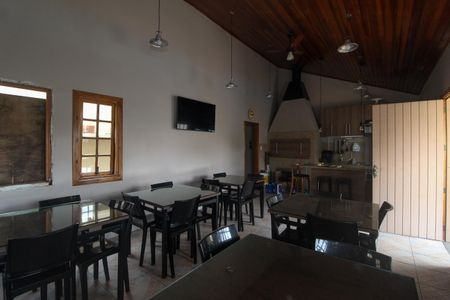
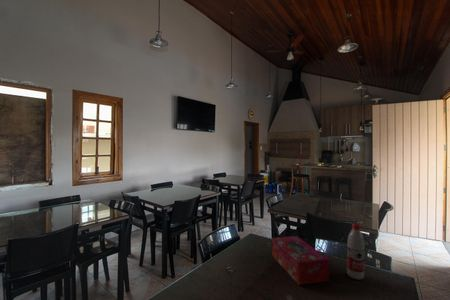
+ water bottle [346,222,366,280]
+ tissue box [271,235,330,286]
